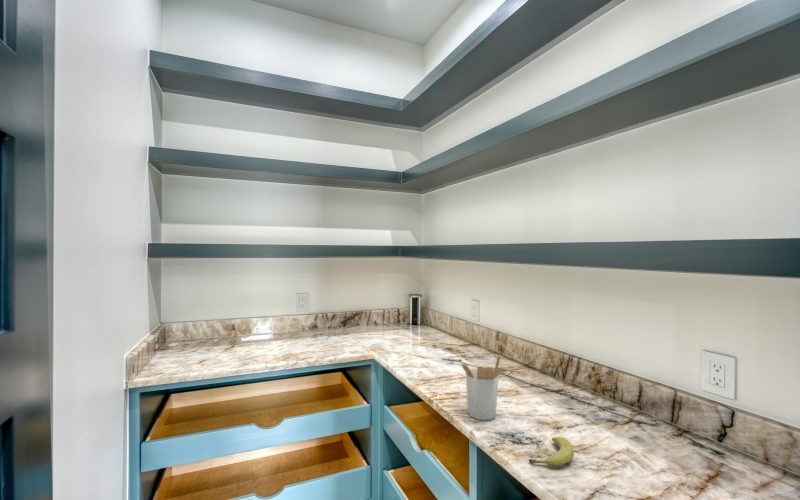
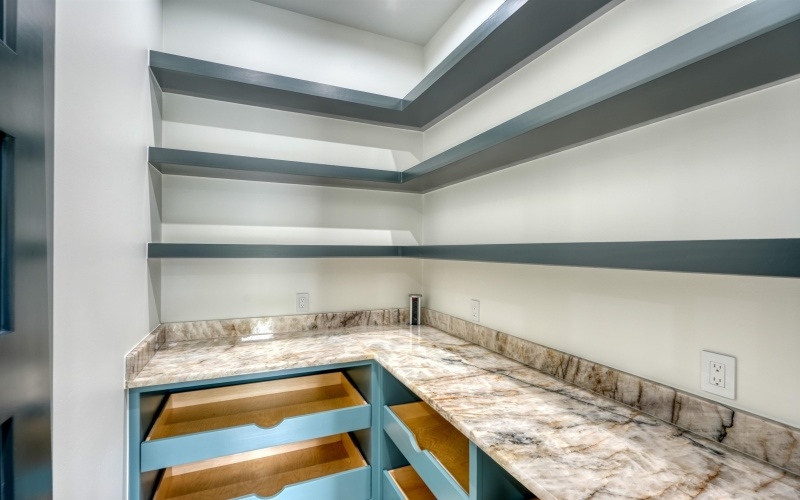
- utensil holder [460,353,505,421]
- fruit [528,436,575,467]
